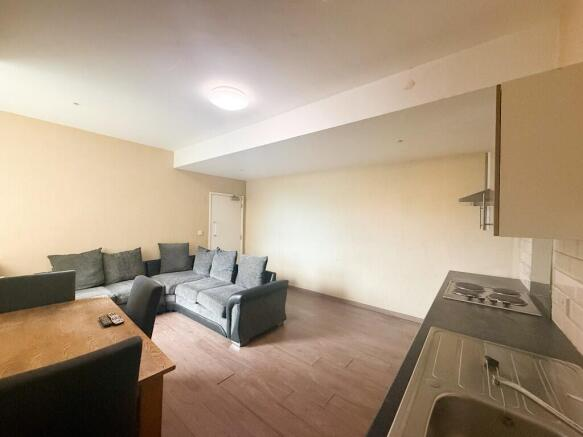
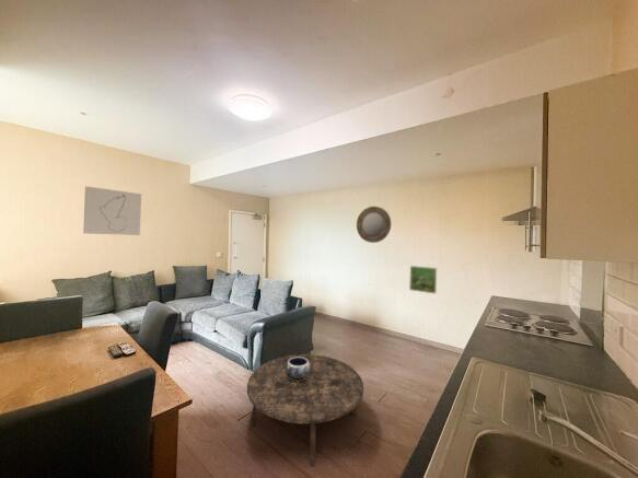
+ home mirror [356,206,392,244]
+ wall art [82,185,142,236]
+ decorative bowl [286,357,311,382]
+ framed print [408,265,438,295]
+ coffee table [246,353,364,468]
